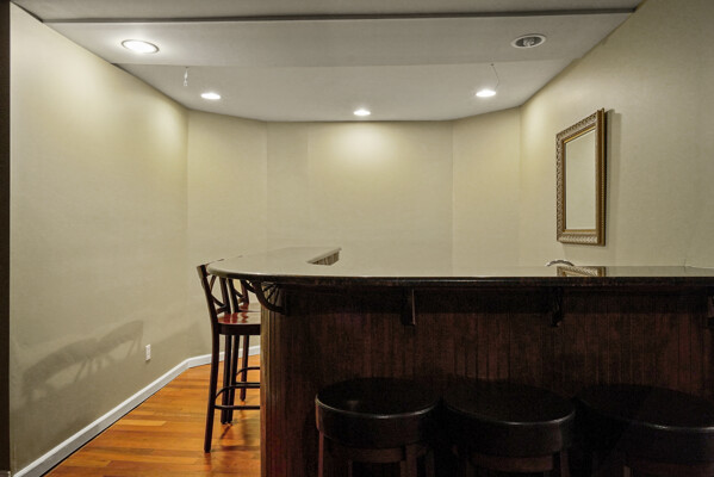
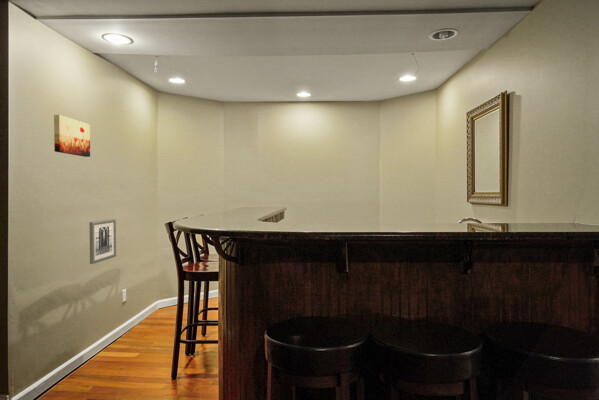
+ wall art [53,114,91,158]
+ wall art [88,218,117,265]
